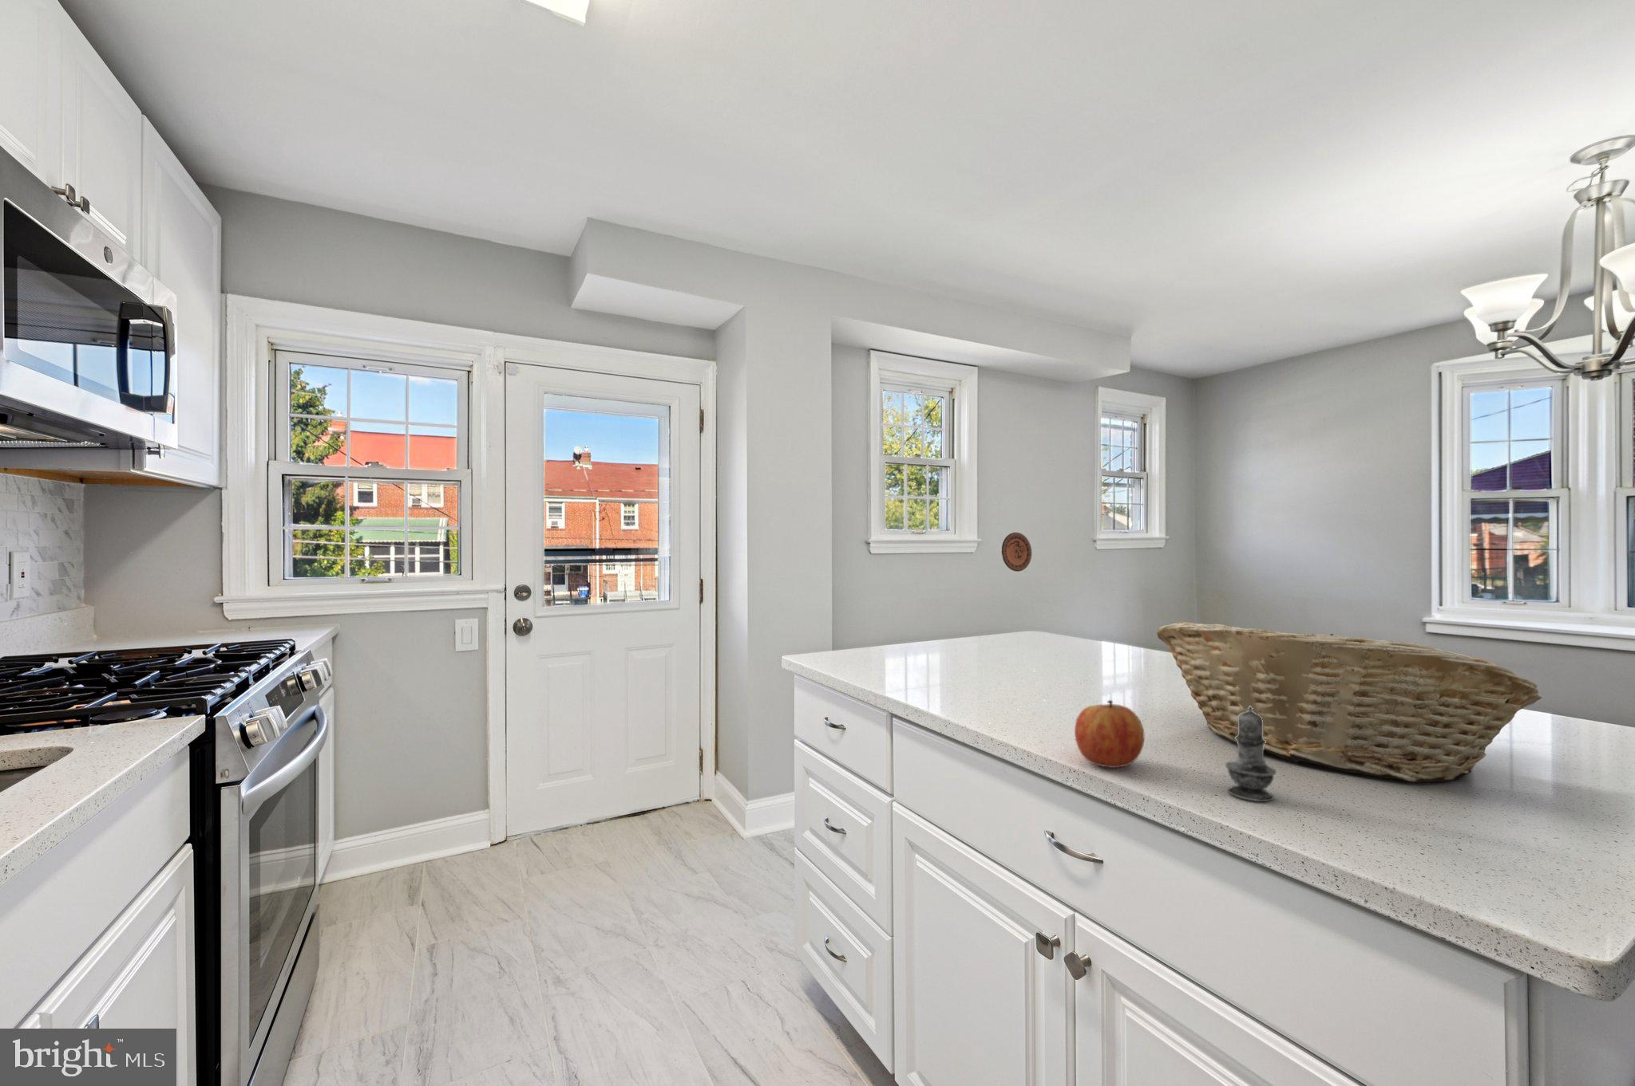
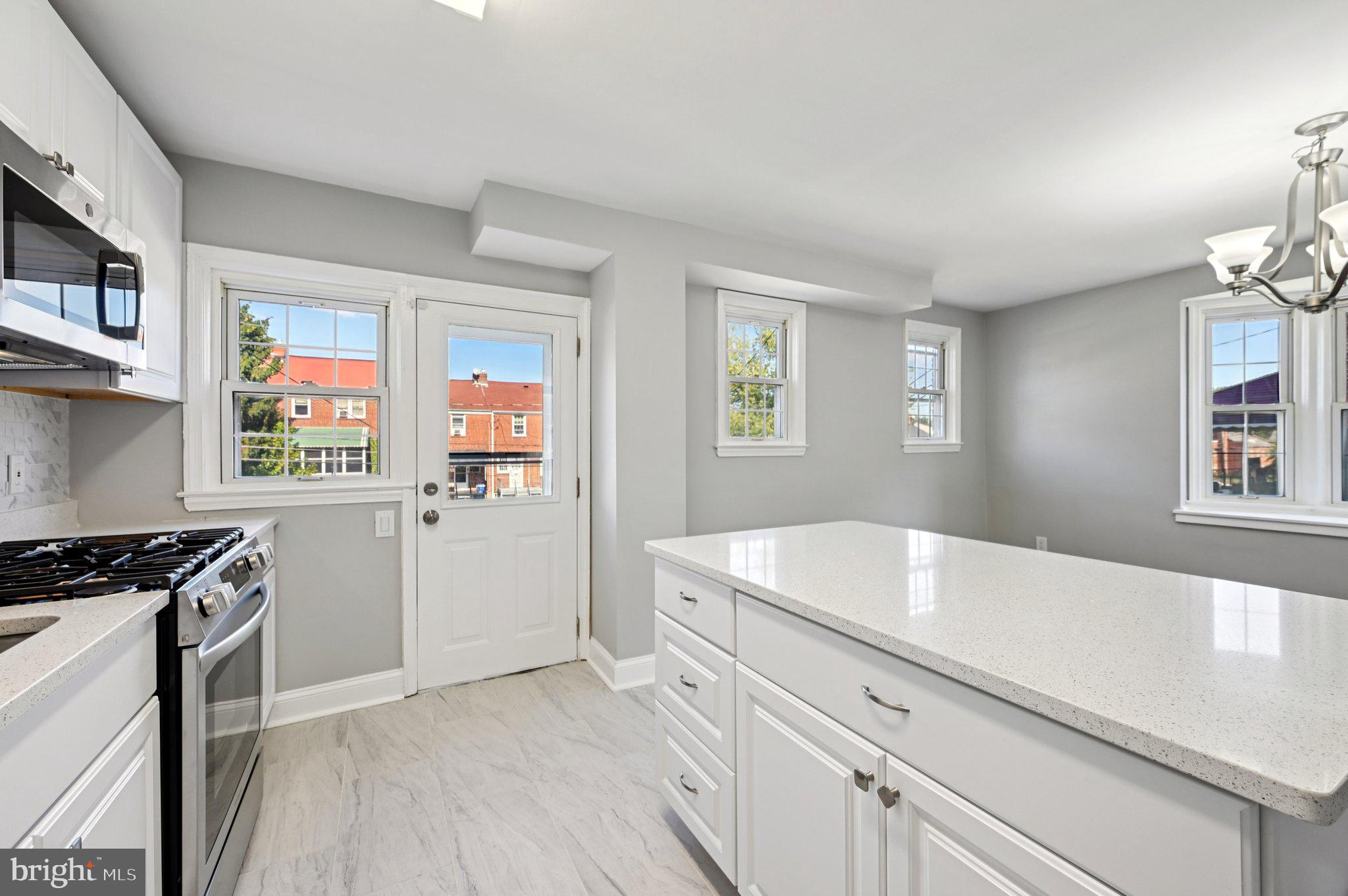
- apple [1073,699,1146,768]
- fruit basket [1156,621,1543,783]
- salt shaker [1225,705,1277,802]
- decorative plate [1001,532,1032,572]
